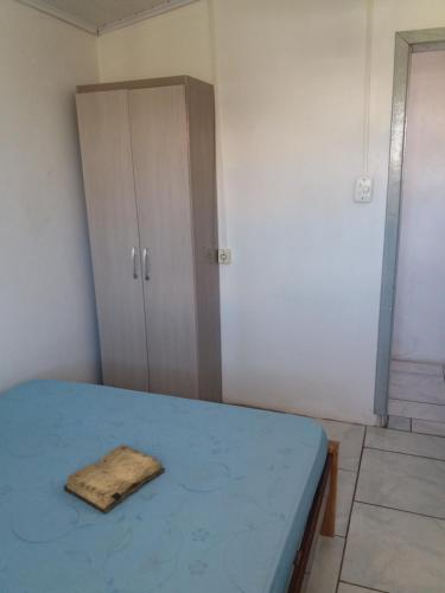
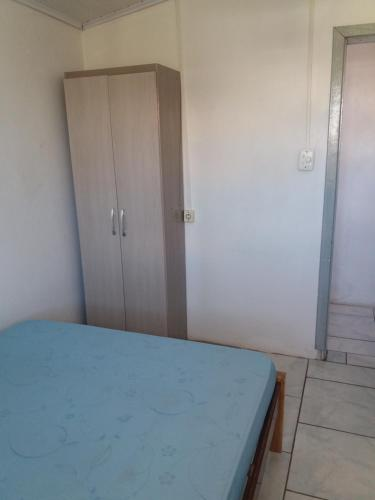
- diary [62,444,166,515]
